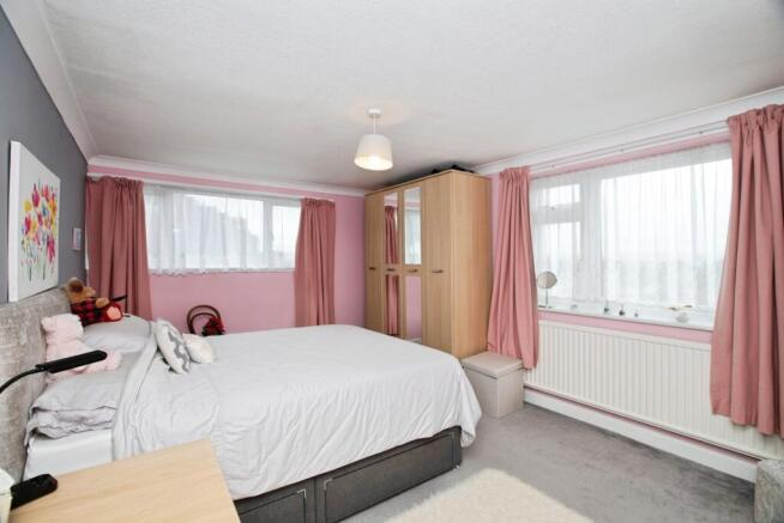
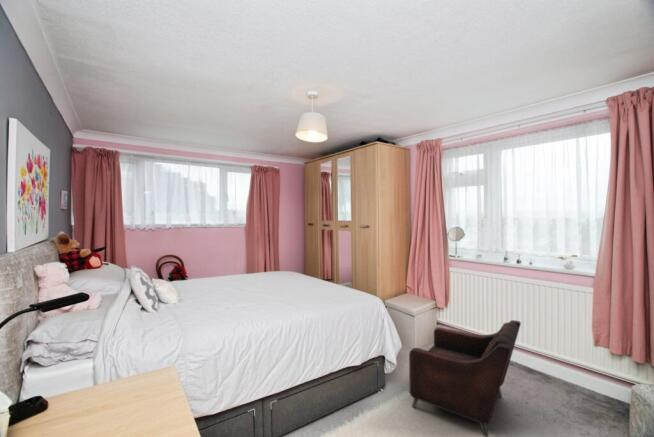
+ armchair [408,319,522,437]
